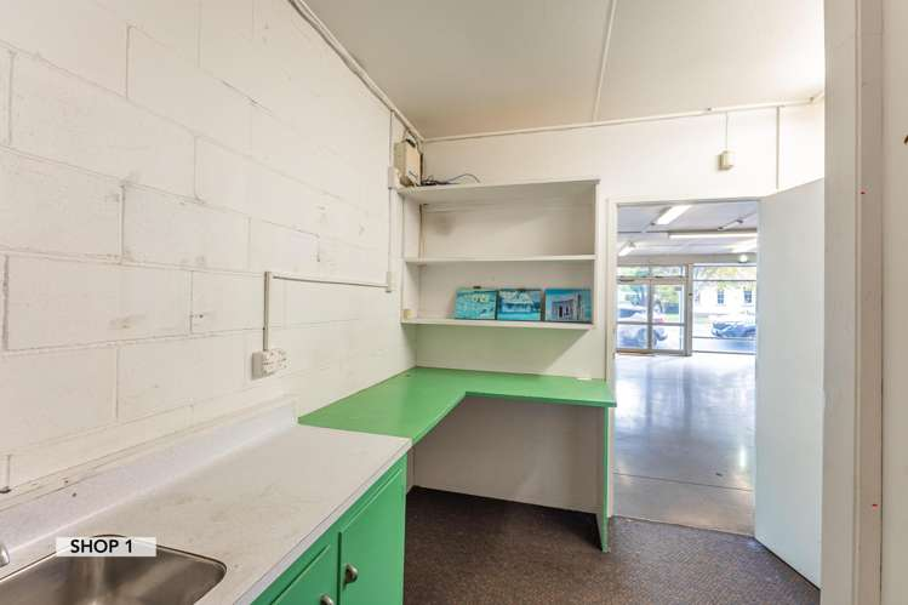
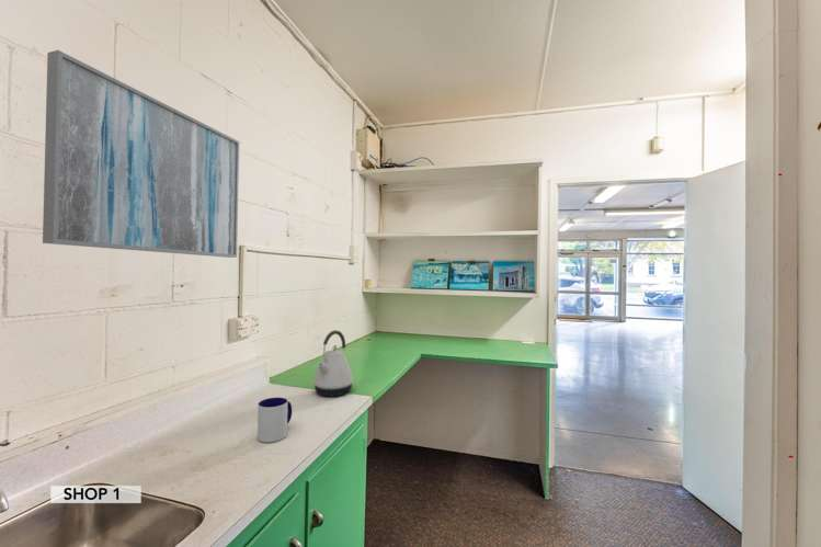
+ kettle [312,329,354,398]
+ mug [256,397,293,444]
+ wall art [42,49,240,259]
